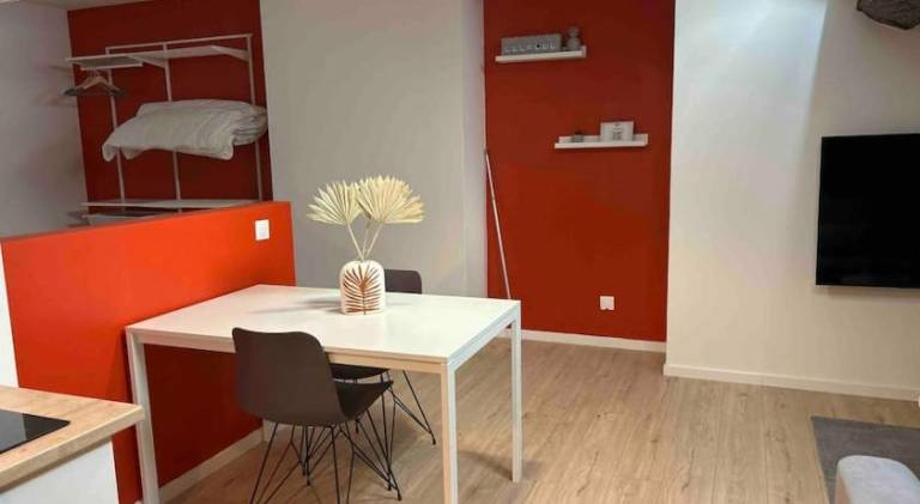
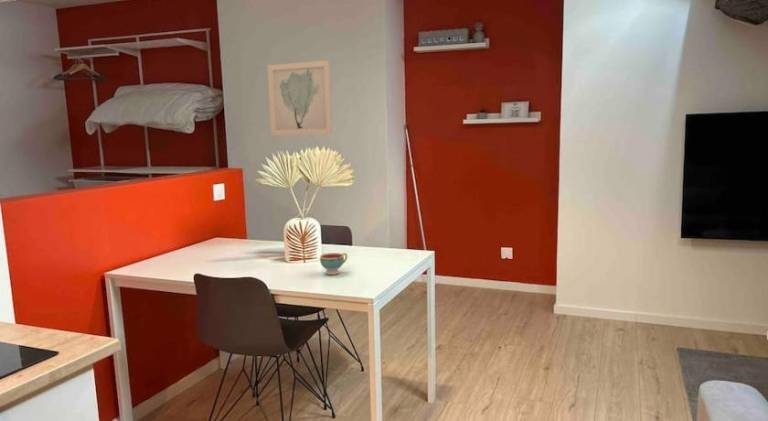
+ teacup [319,252,348,276]
+ wall art [267,59,333,137]
